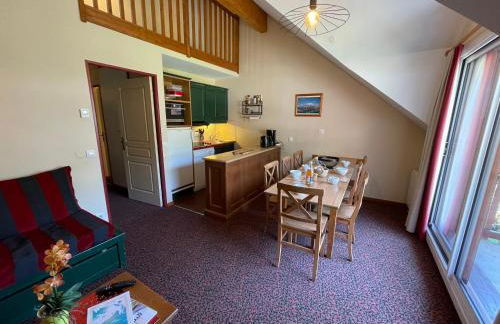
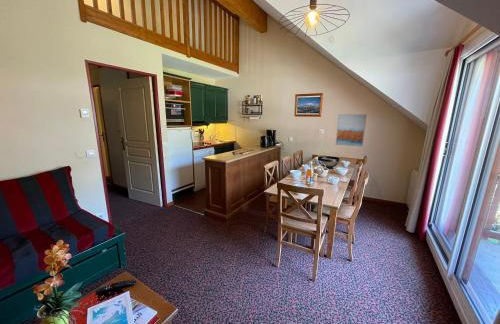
+ wall art [334,113,368,148]
